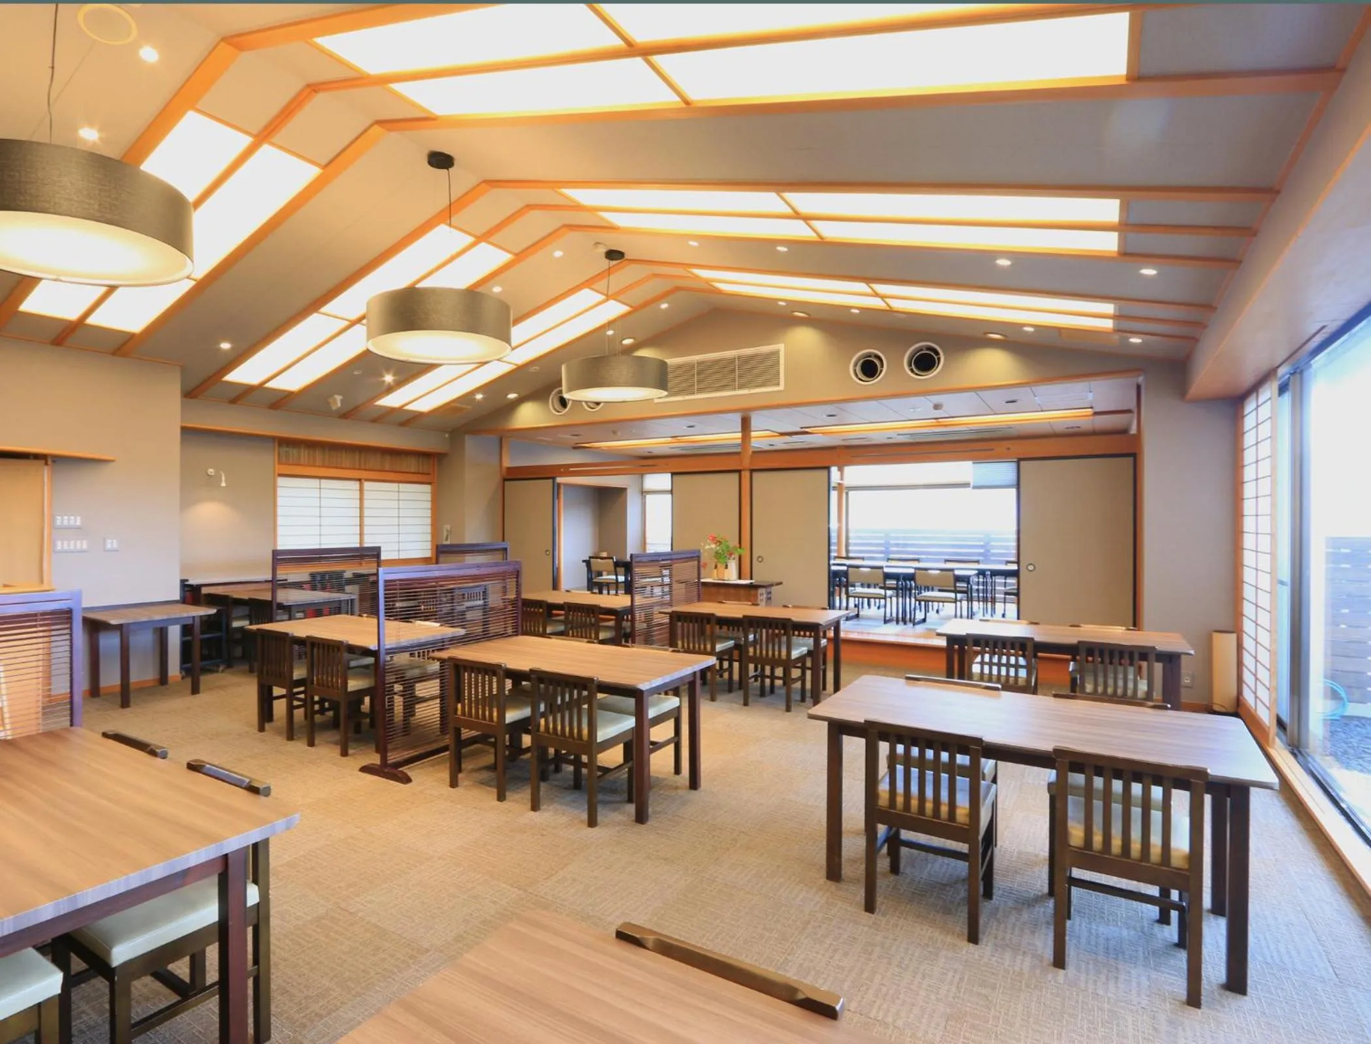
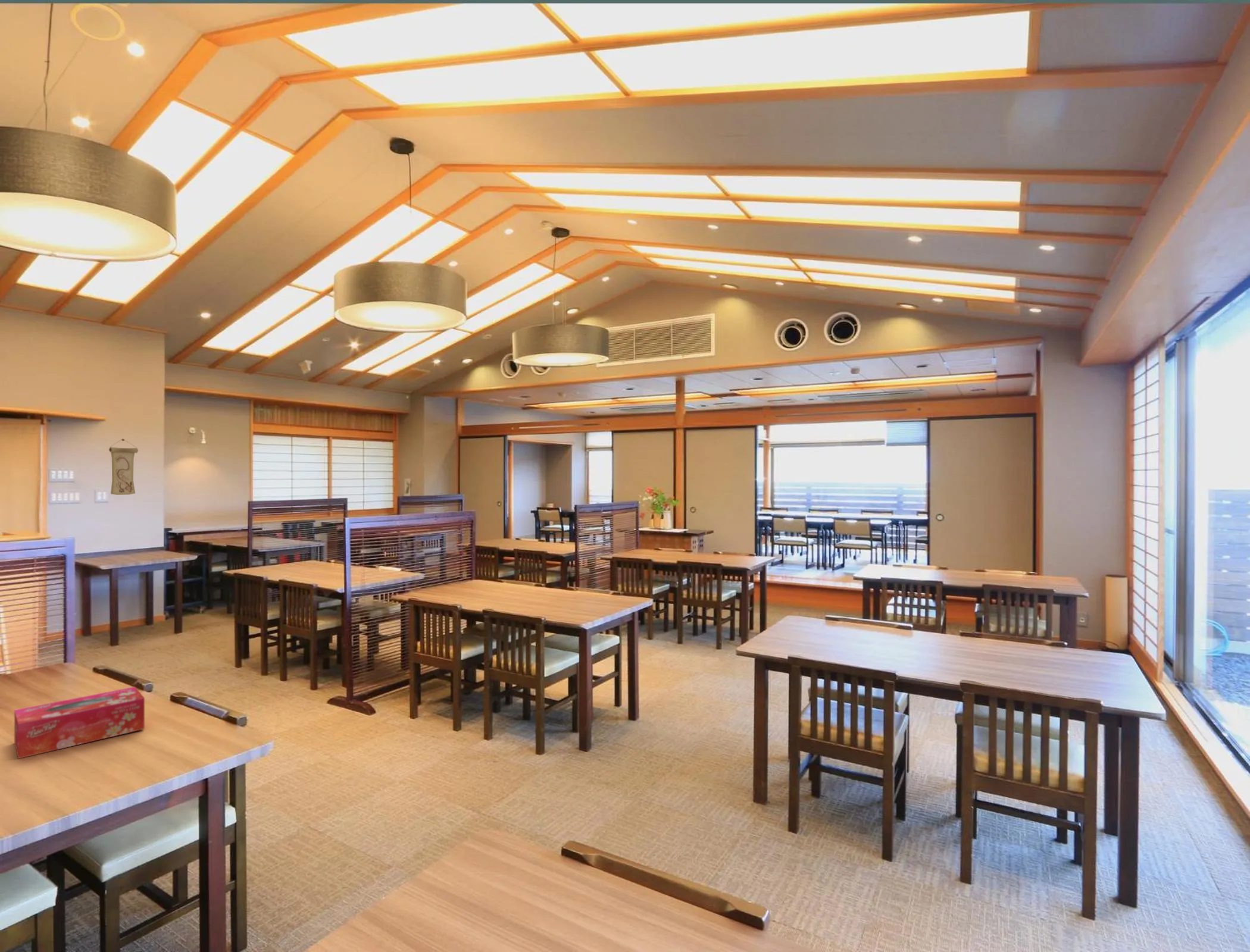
+ wall scroll [108,439,139,496]
+ tissue box [14,686,145,759]
